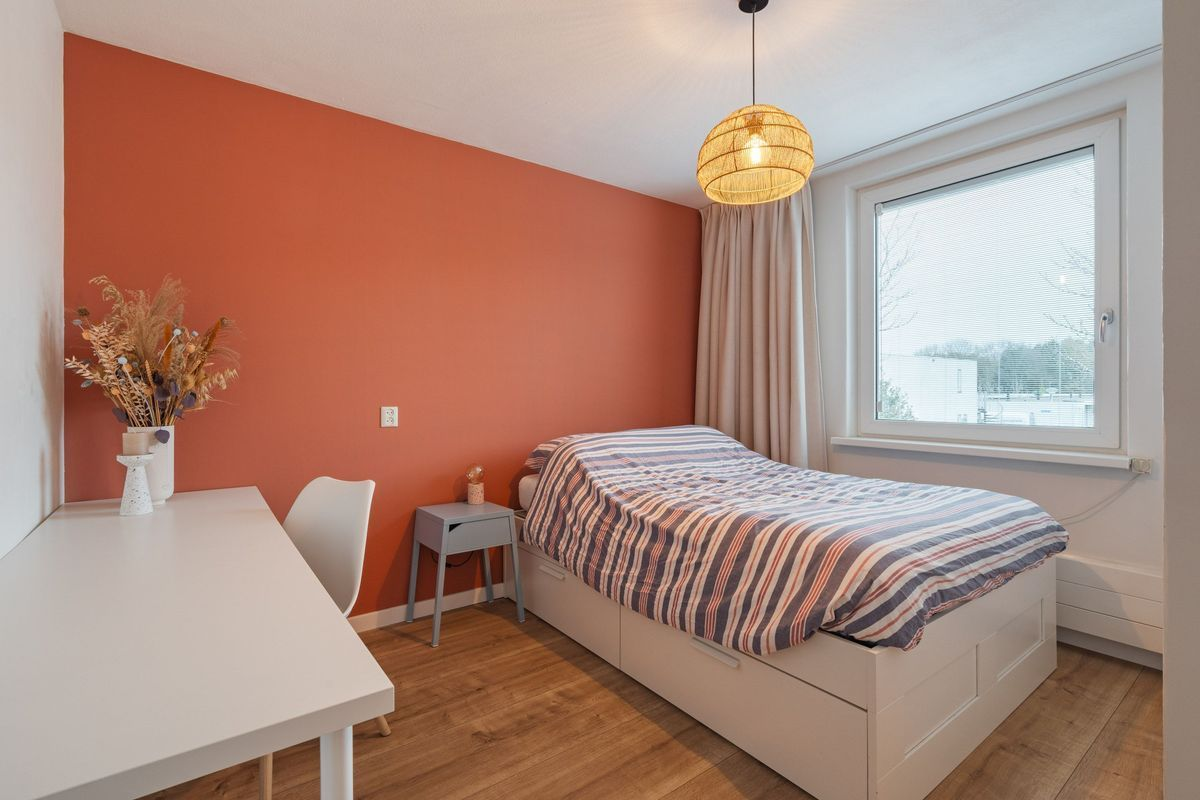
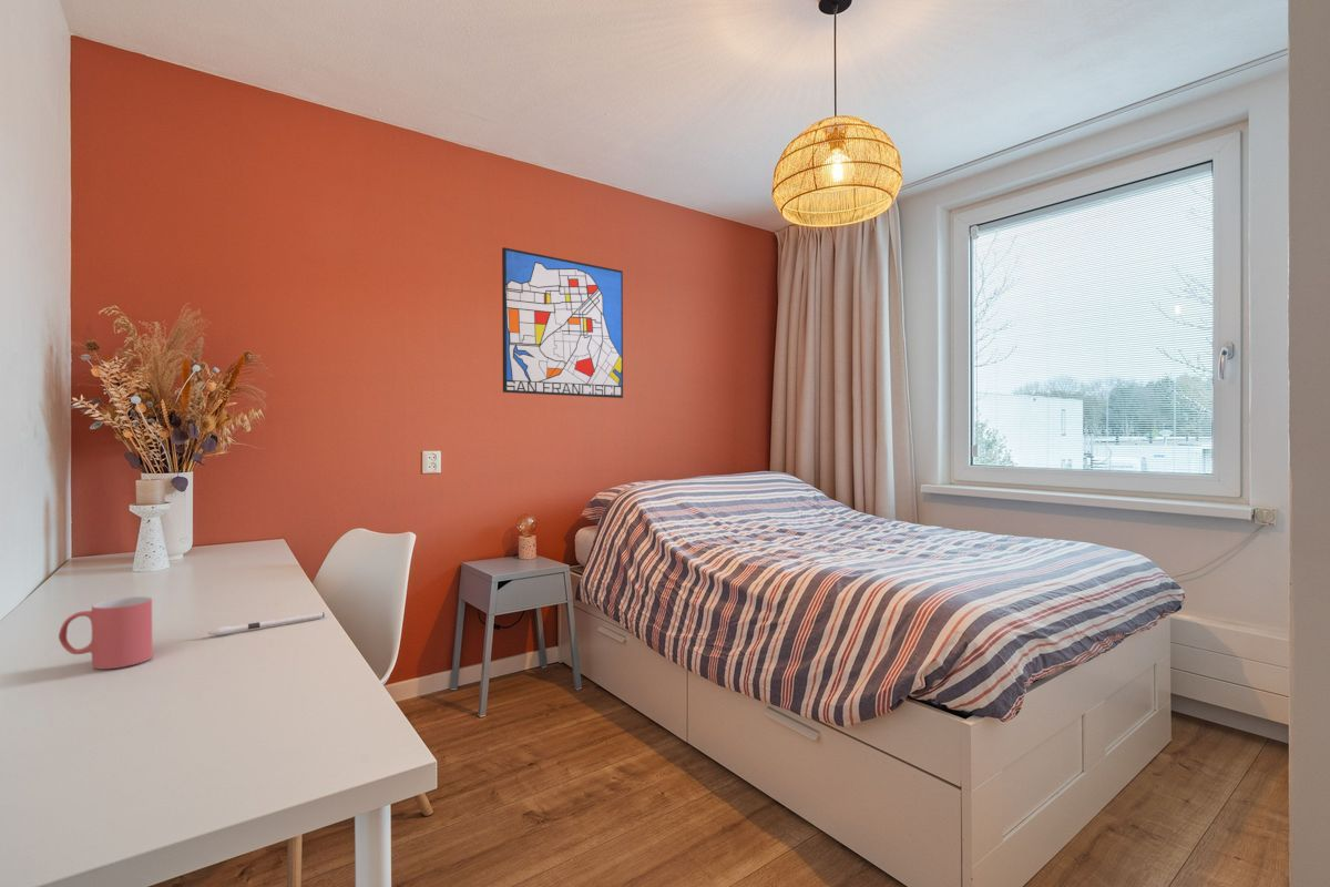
+ candle [207,611,326,636]
+ wall art [501,246,624,399]
+ mug [58,595,153,670]
